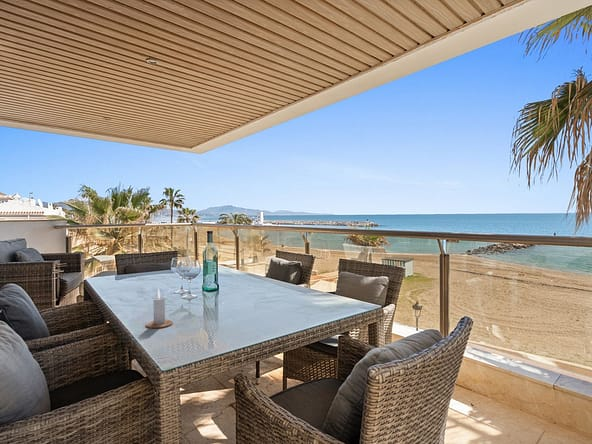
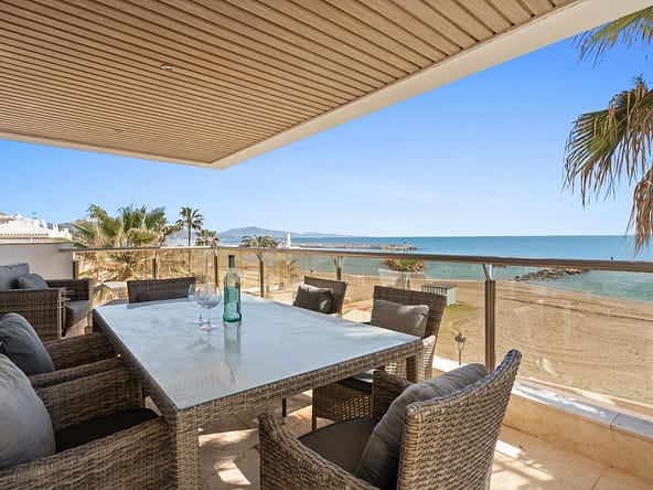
- candle [145,288,174,329]
